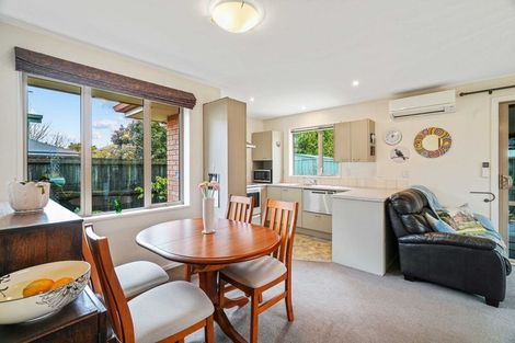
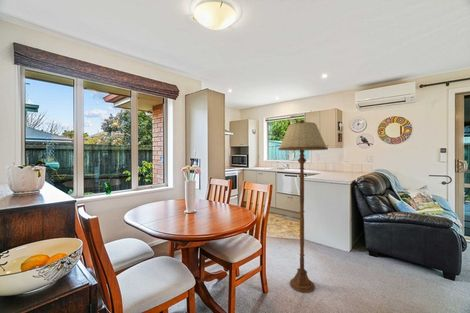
+ floor lamp [277,119,329,294]
